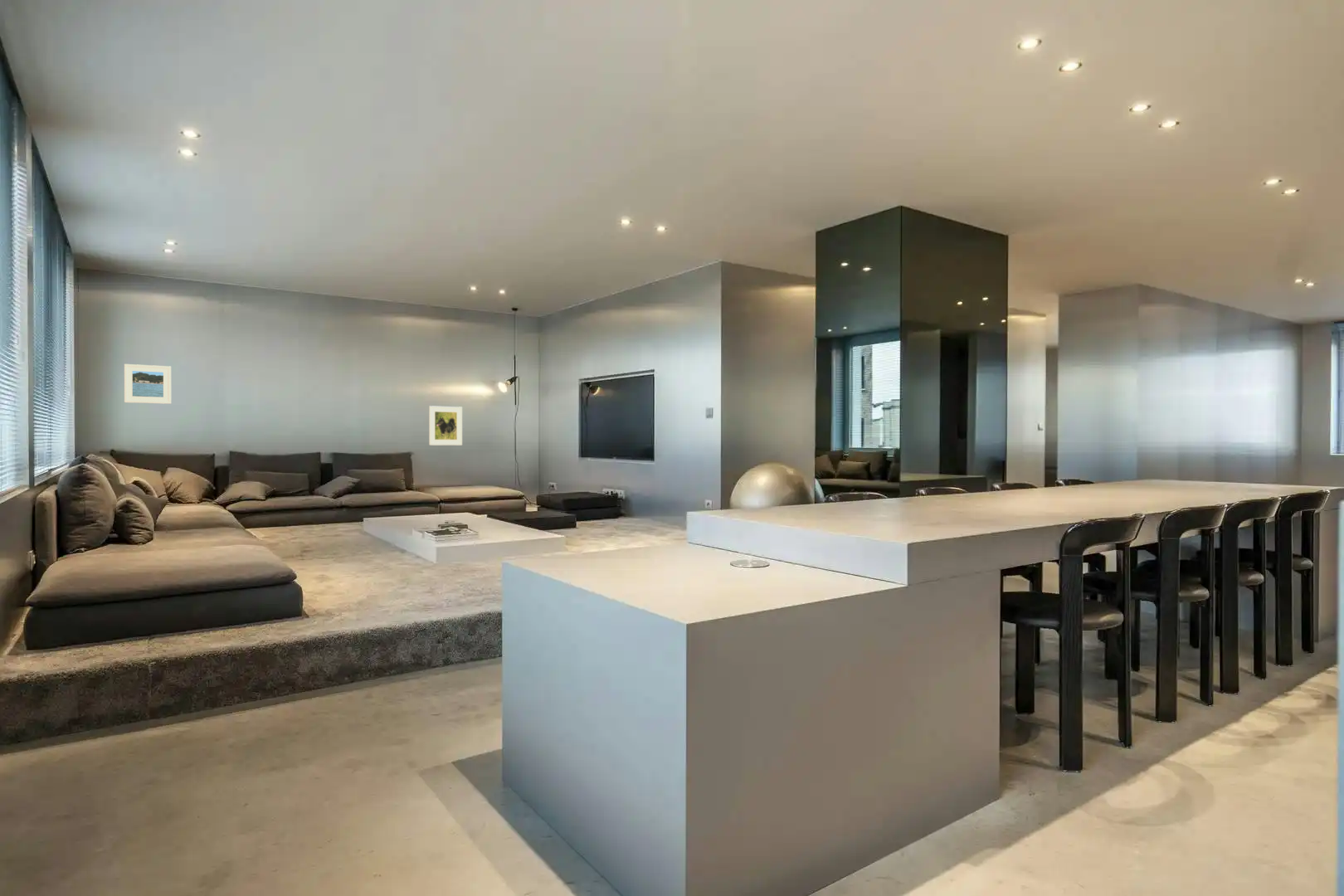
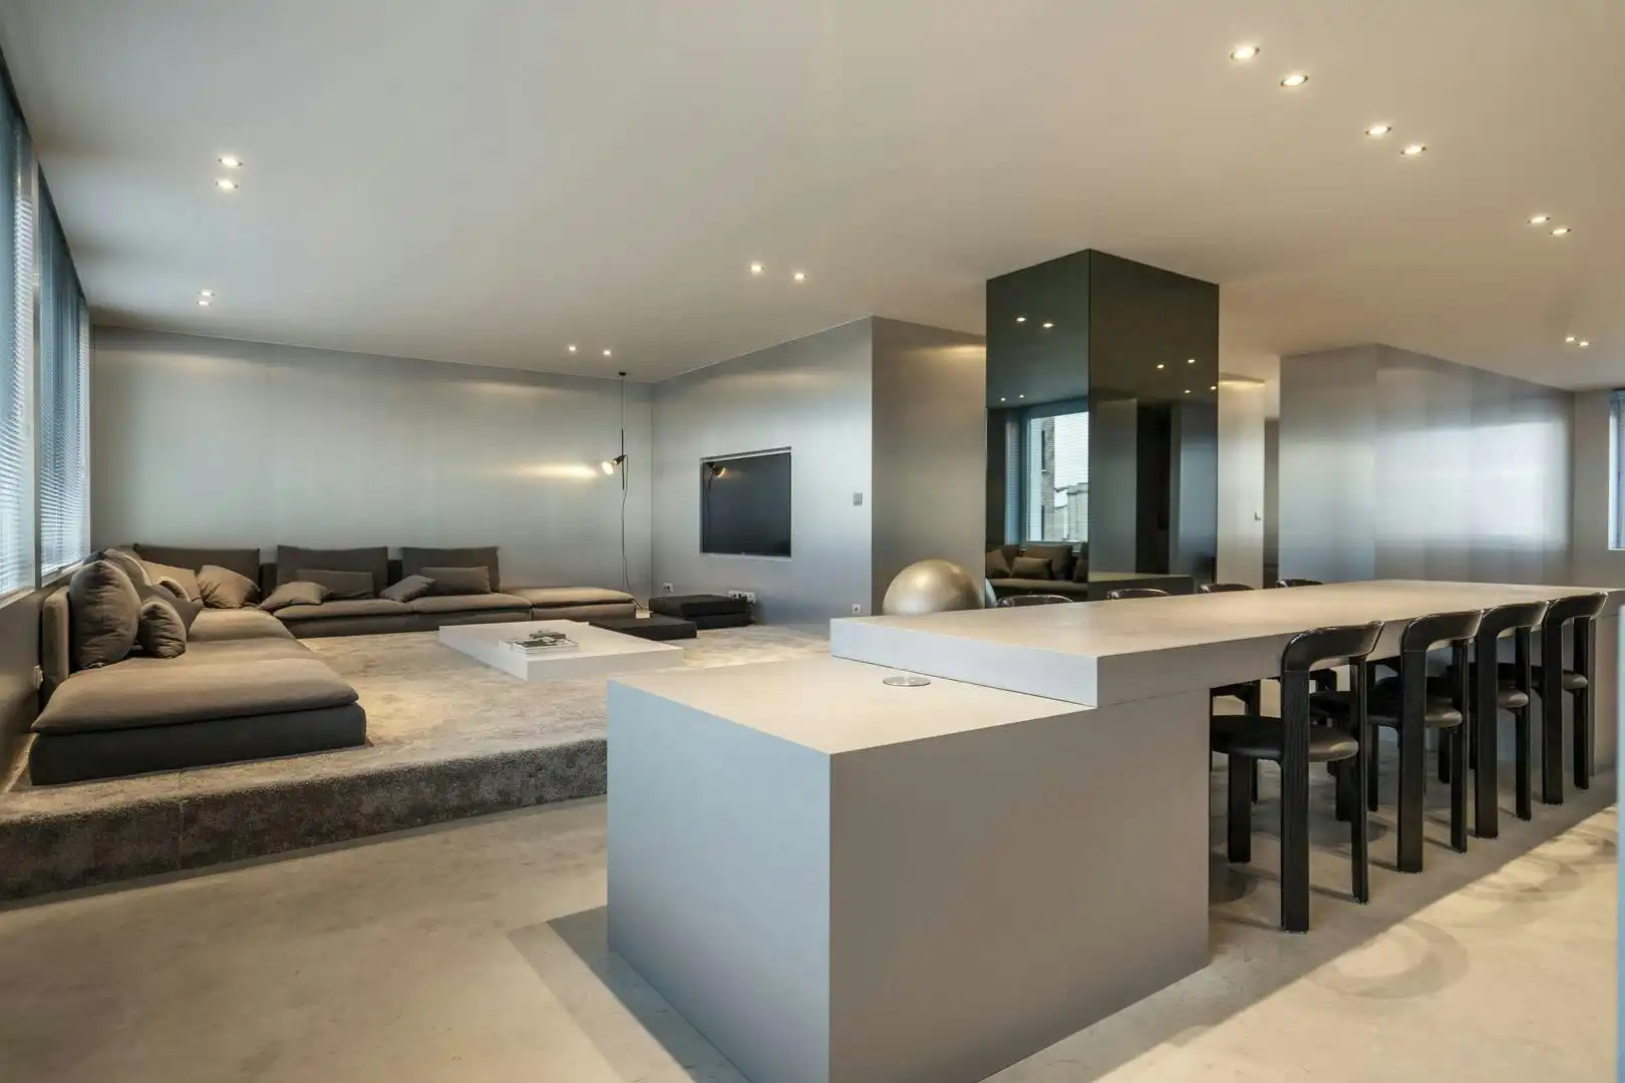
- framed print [124,363,172,405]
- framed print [428,405,463,446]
